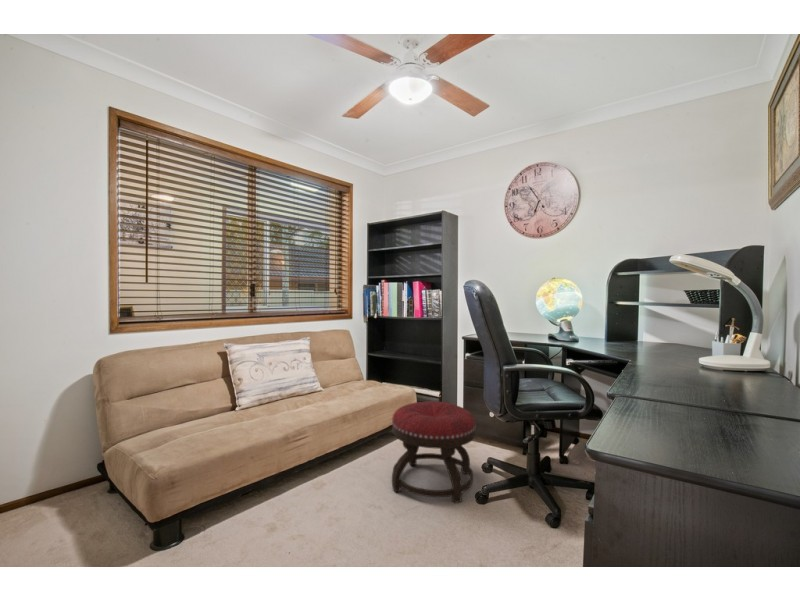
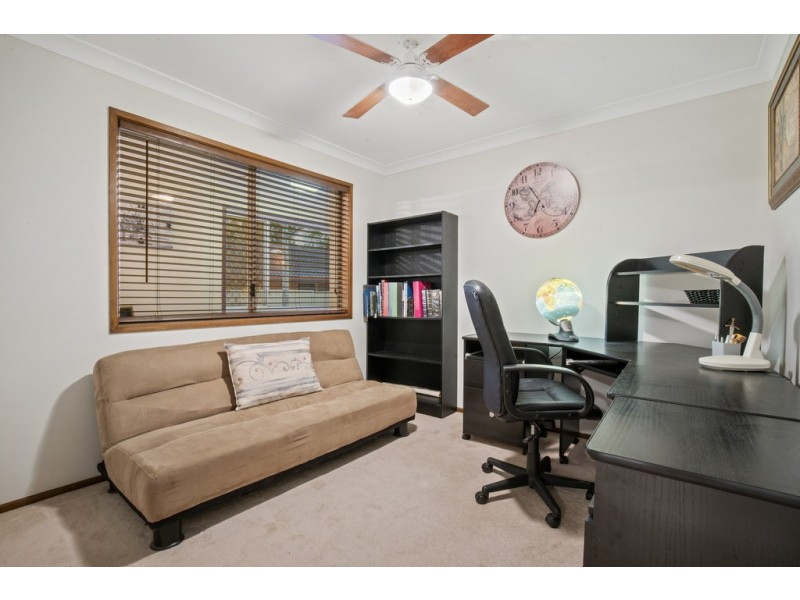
- ottoman [391,400,477,504]
